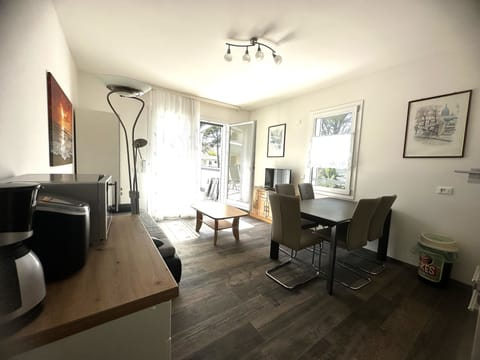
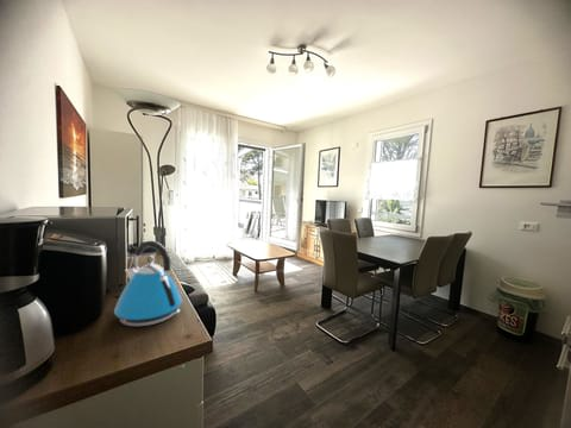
+ kettle [113,240,183,327]
